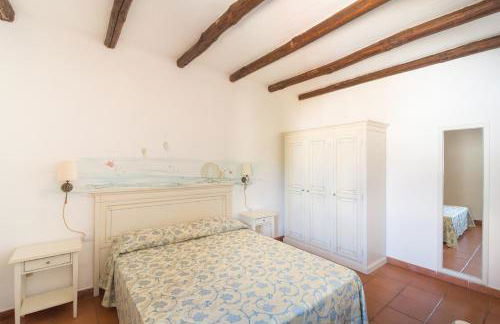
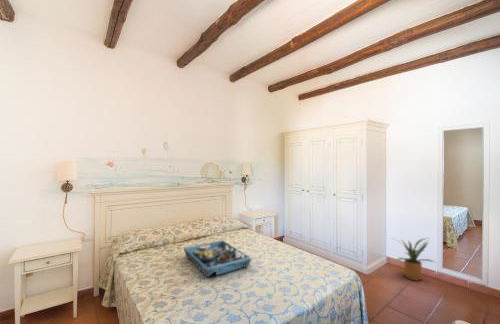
+ serving tray [183,239,253,279]
+ house plant [390,237,437,282]
